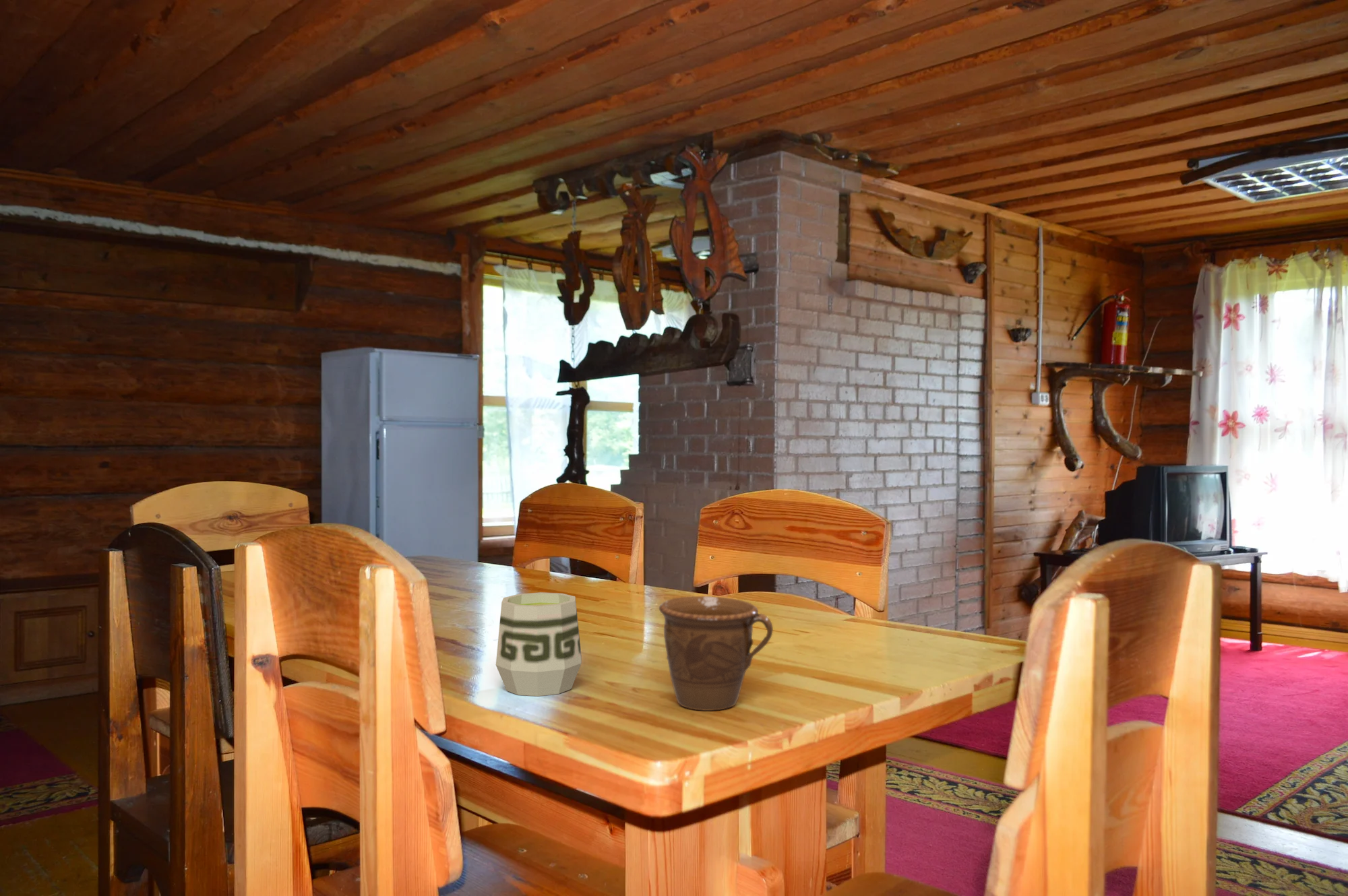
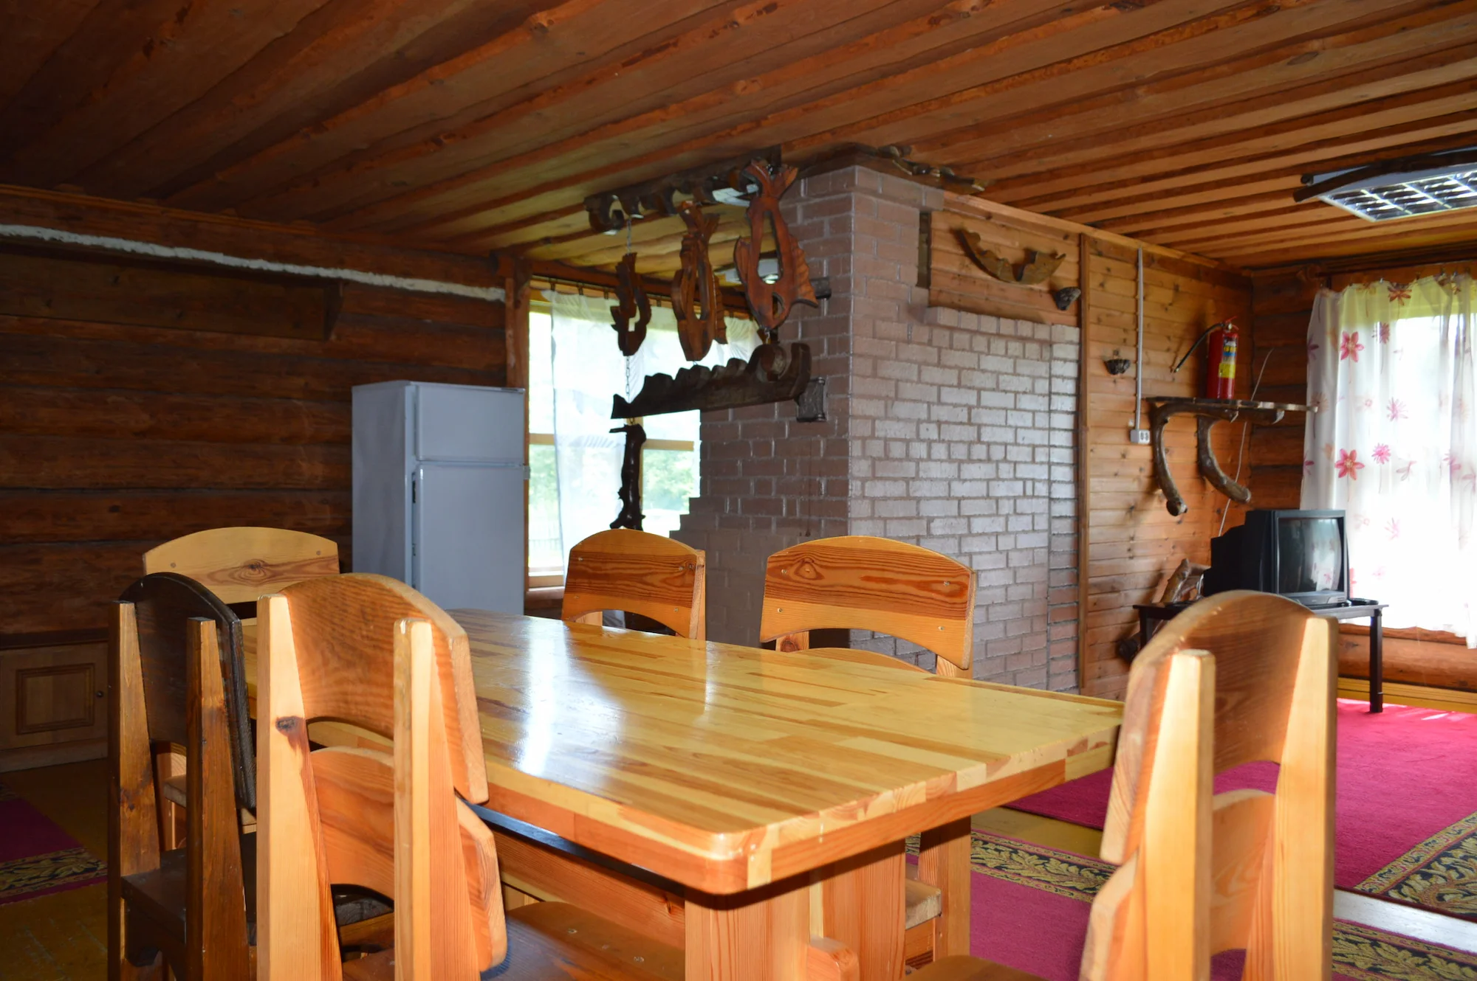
- cup [495,591,582,697]
- mug [658,596,774,711]
